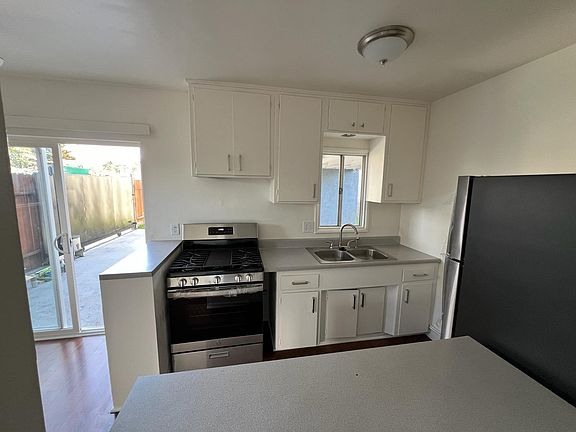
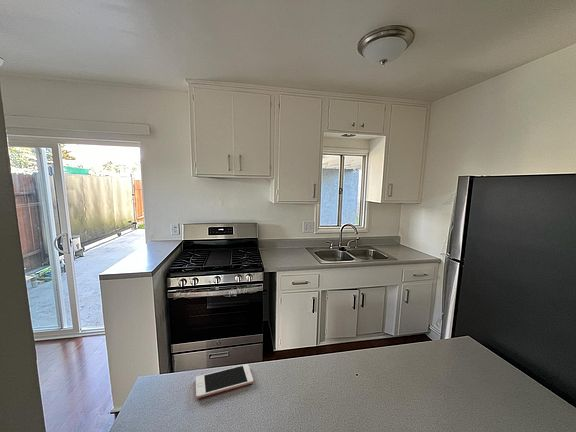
+ cell phone [195,363,254,399]
